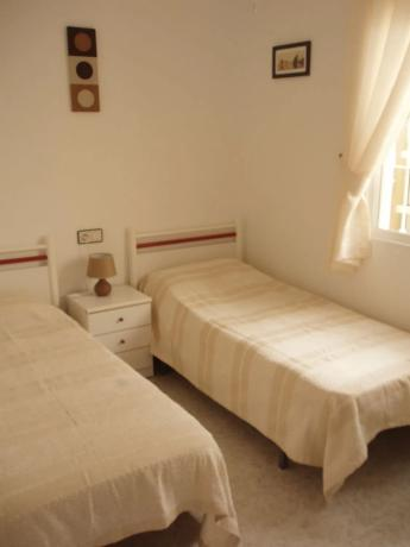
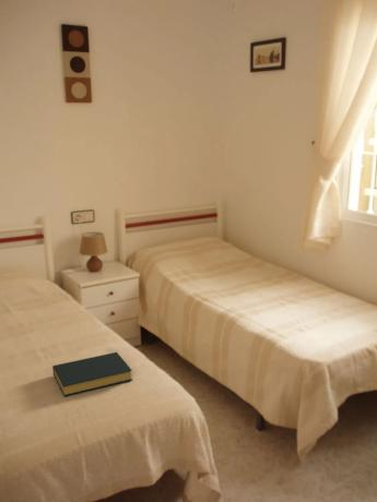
+ hardback book [51,351,133,397]
